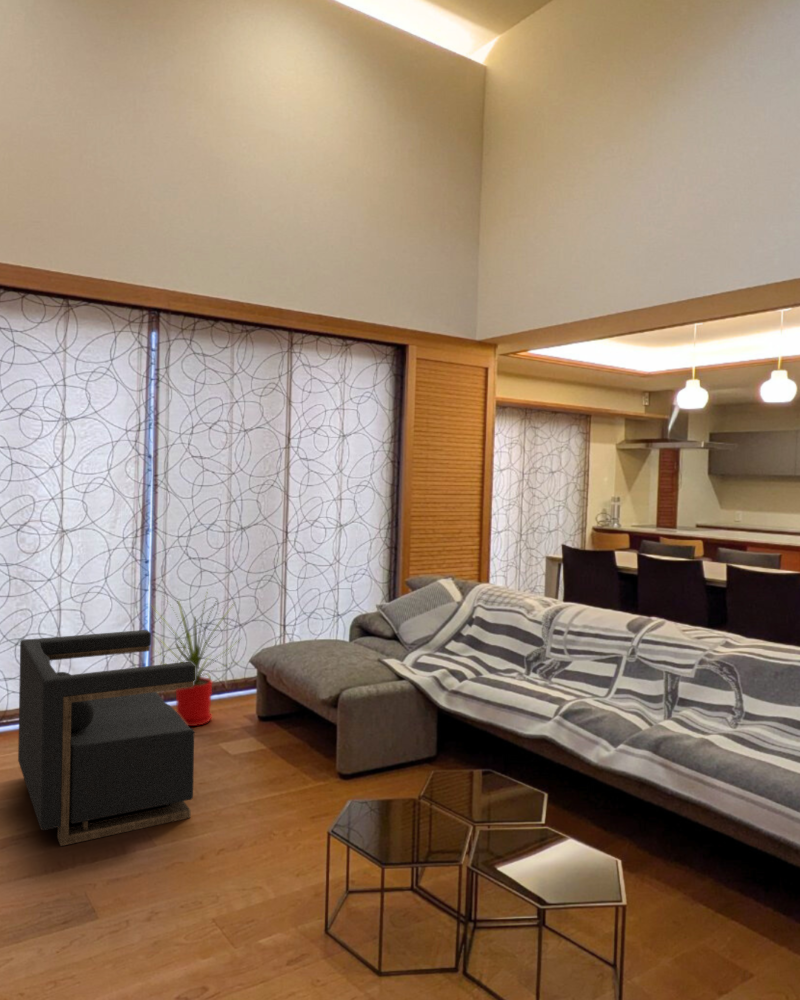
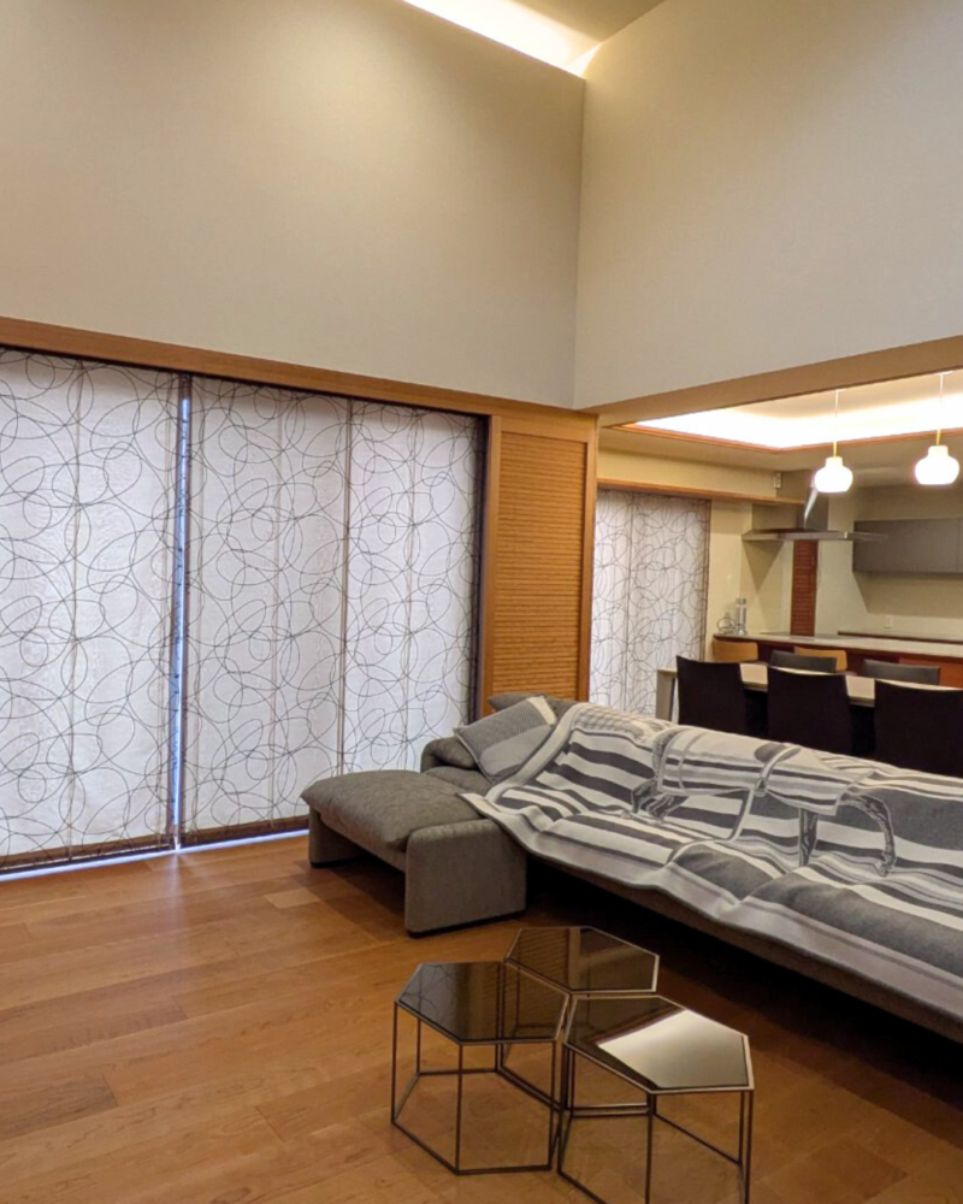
- house plant [147,589,244,727]
- armchair [17,629,195,847]
